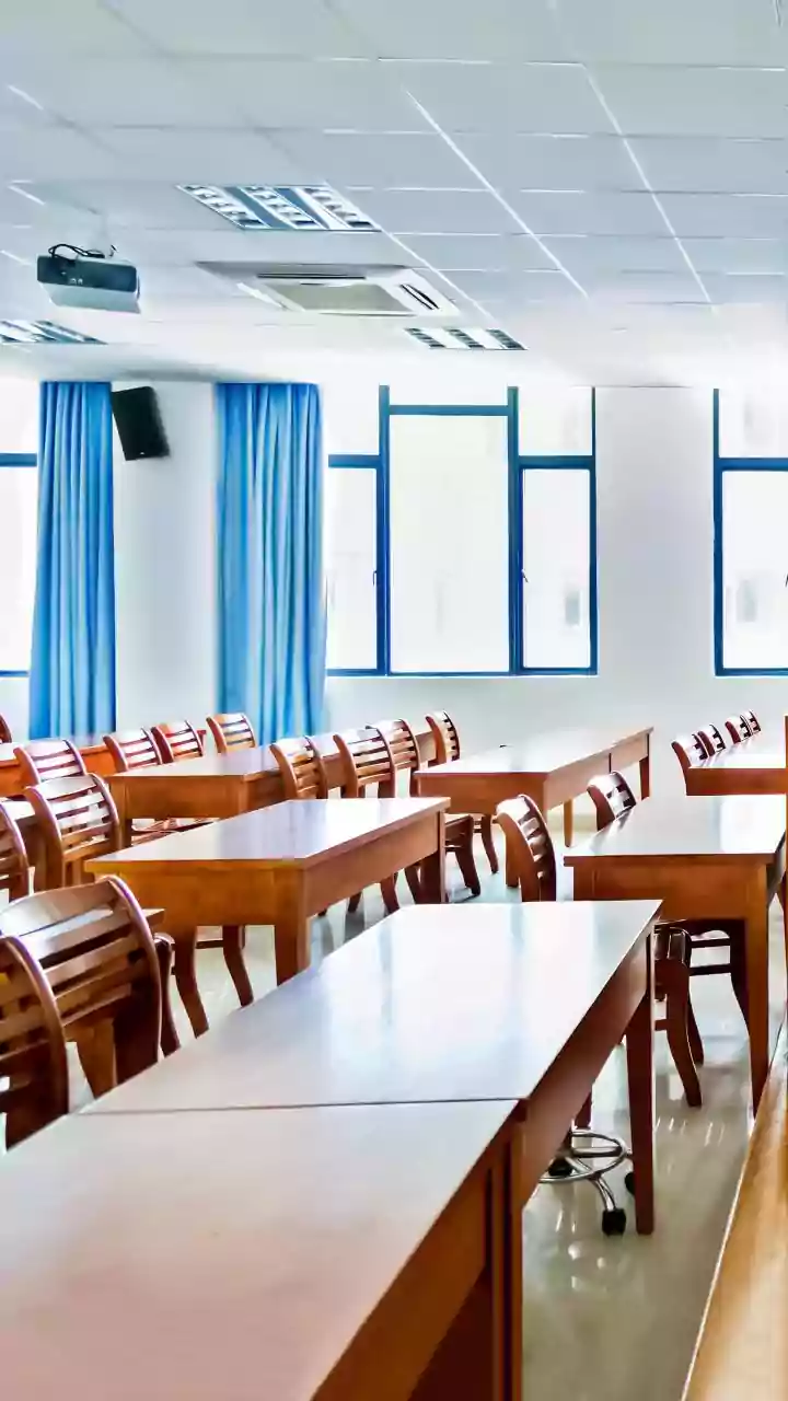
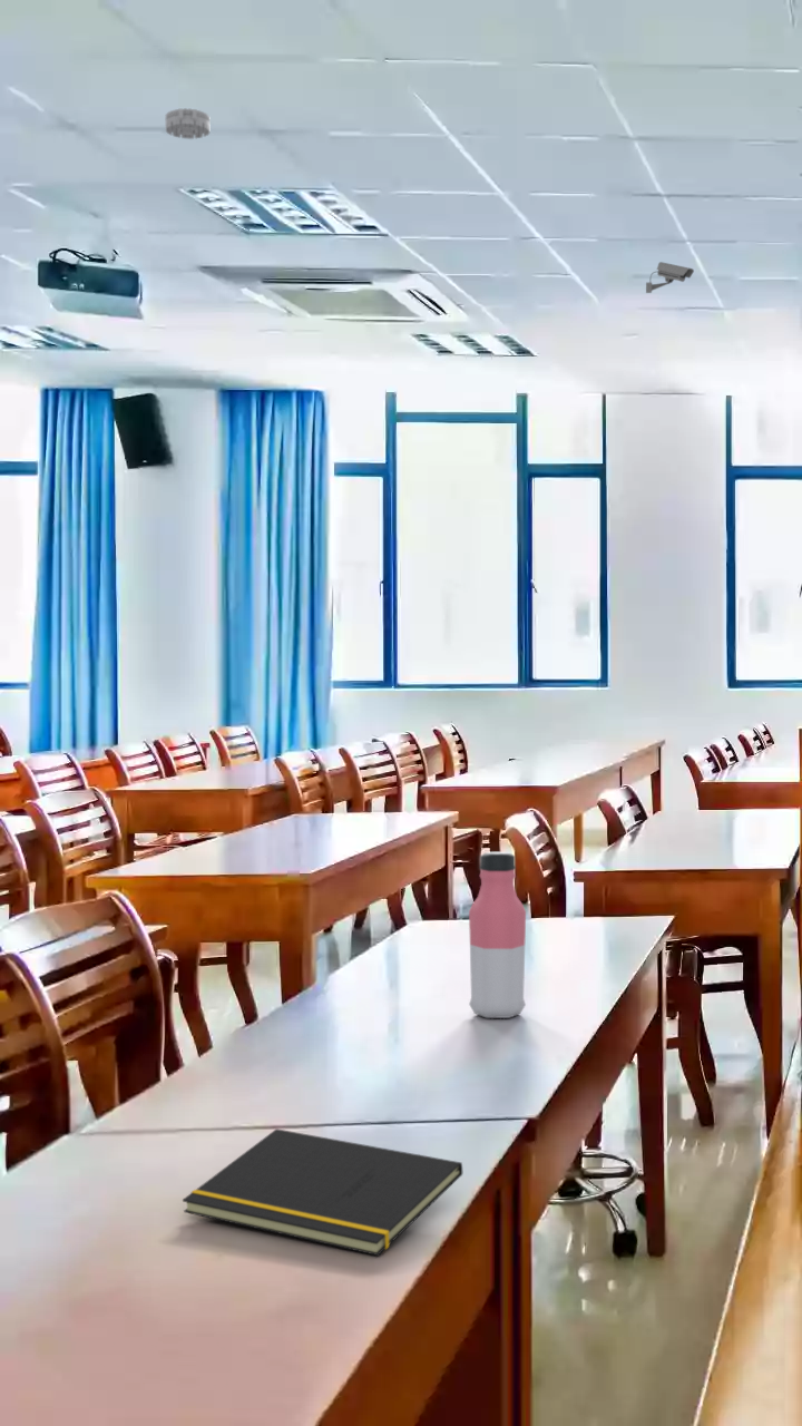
+ smoke detector [165,107,211,140]
+ notepad [182,1127,463,1257]
+ security camera [645,261,695,294]
+ water bottle [468,851,527,1019]
